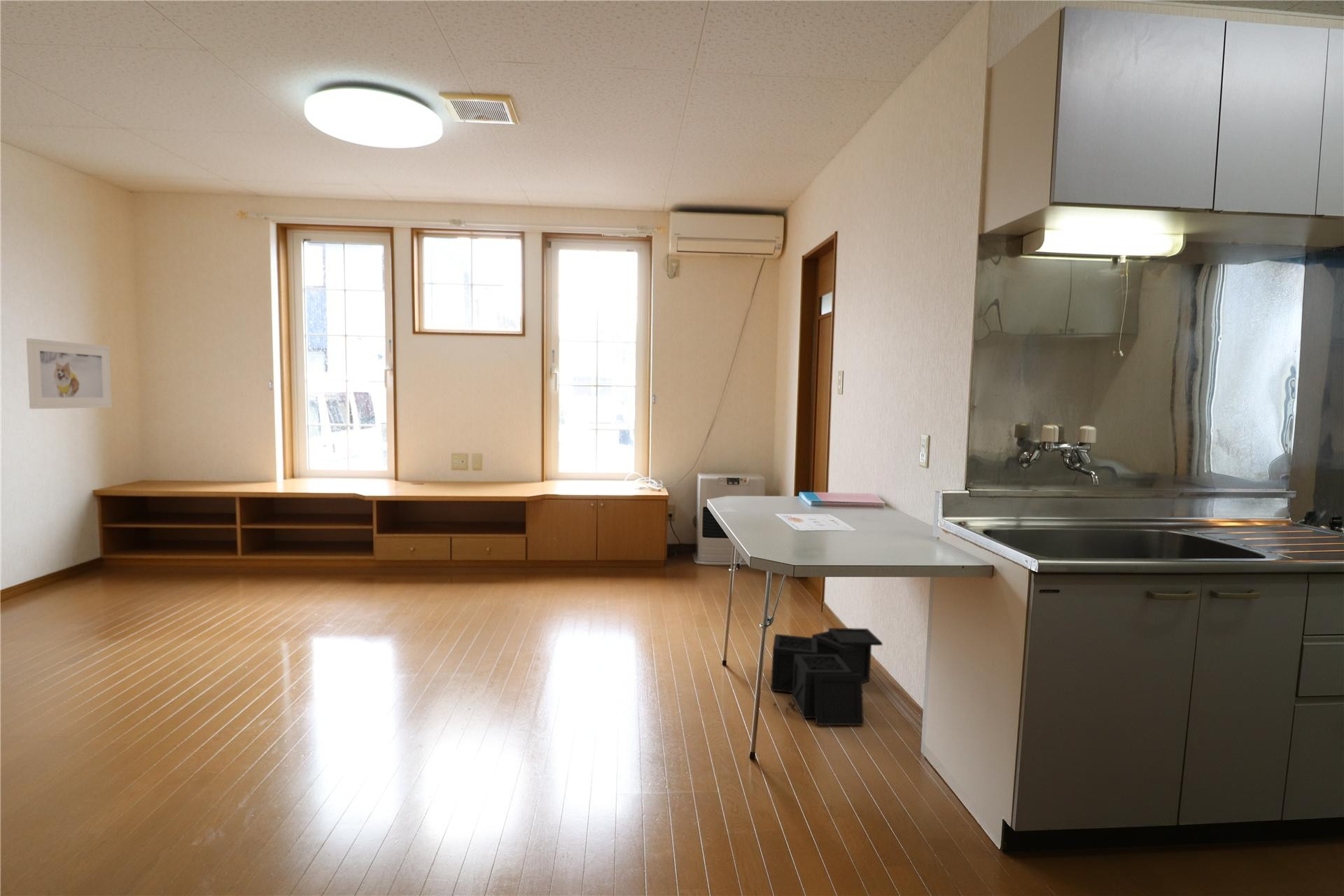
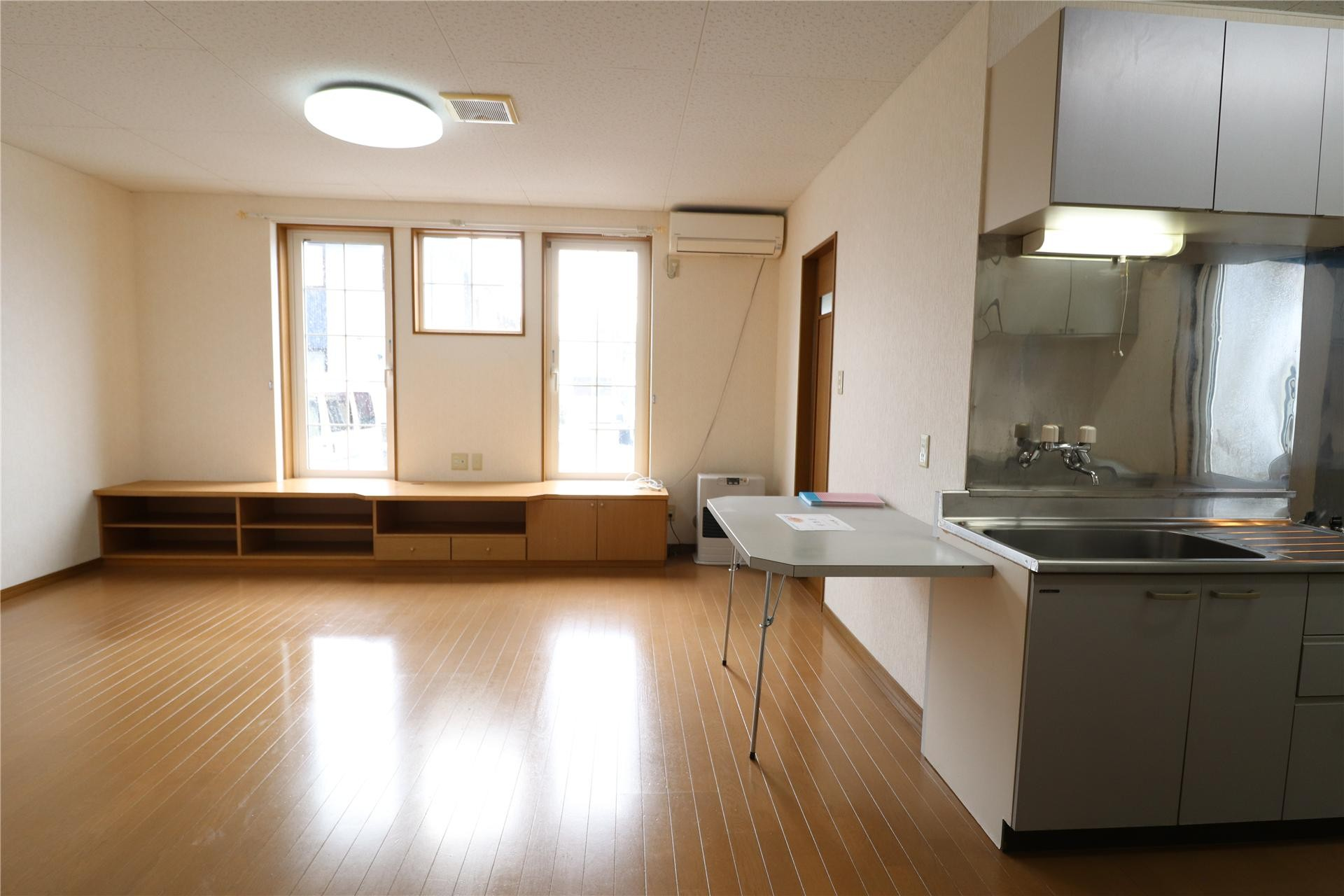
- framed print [26,337,113,409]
- storage bin [770,627,883,726]
